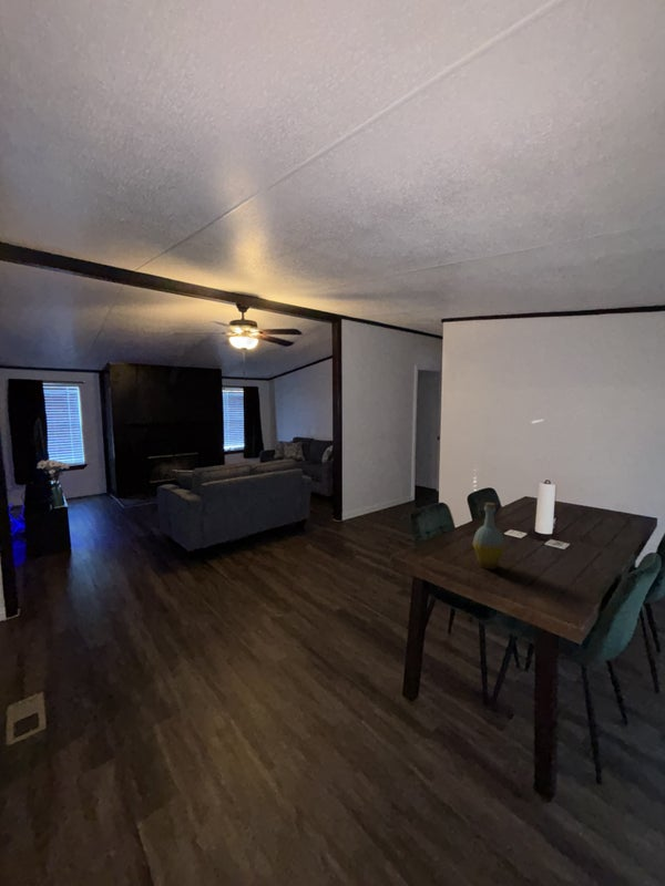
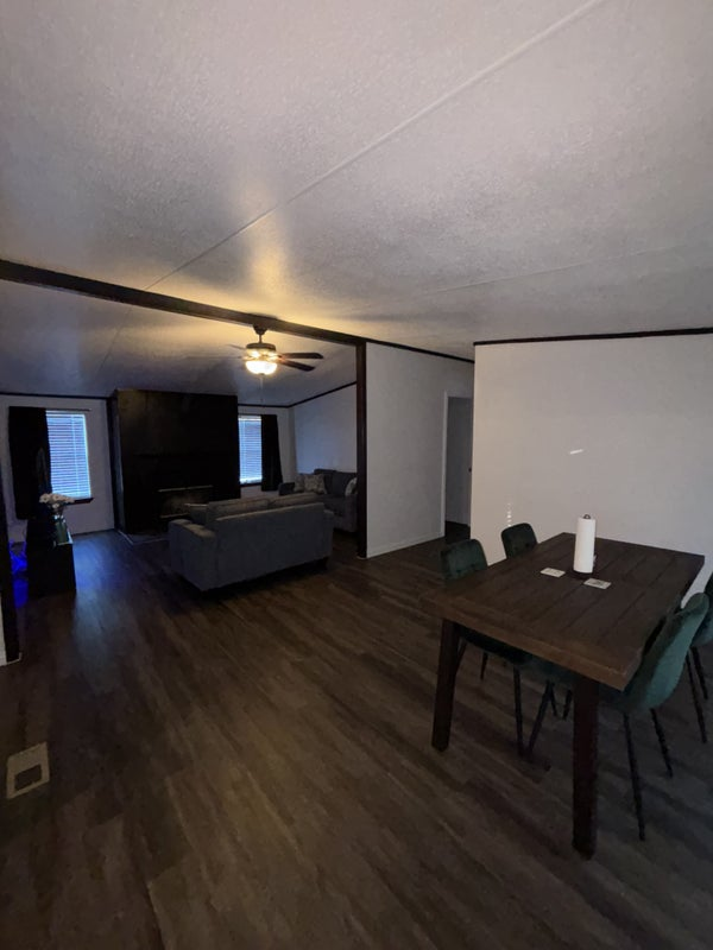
- bottle [472,502,507,570]
